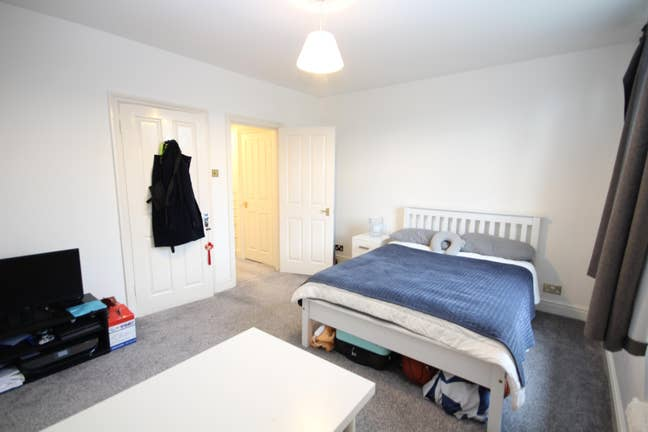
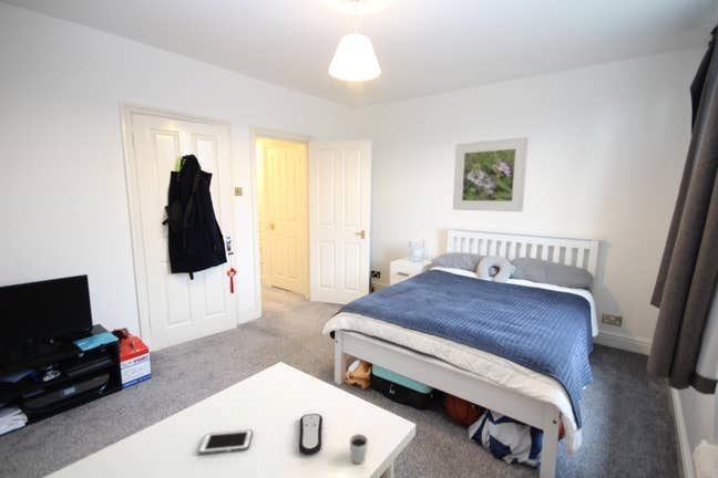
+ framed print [452,136,530,212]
+ remote control [298,413,324,456]
+ cup [349,433,369,465]
+ cell phone [197,429,254,455]
